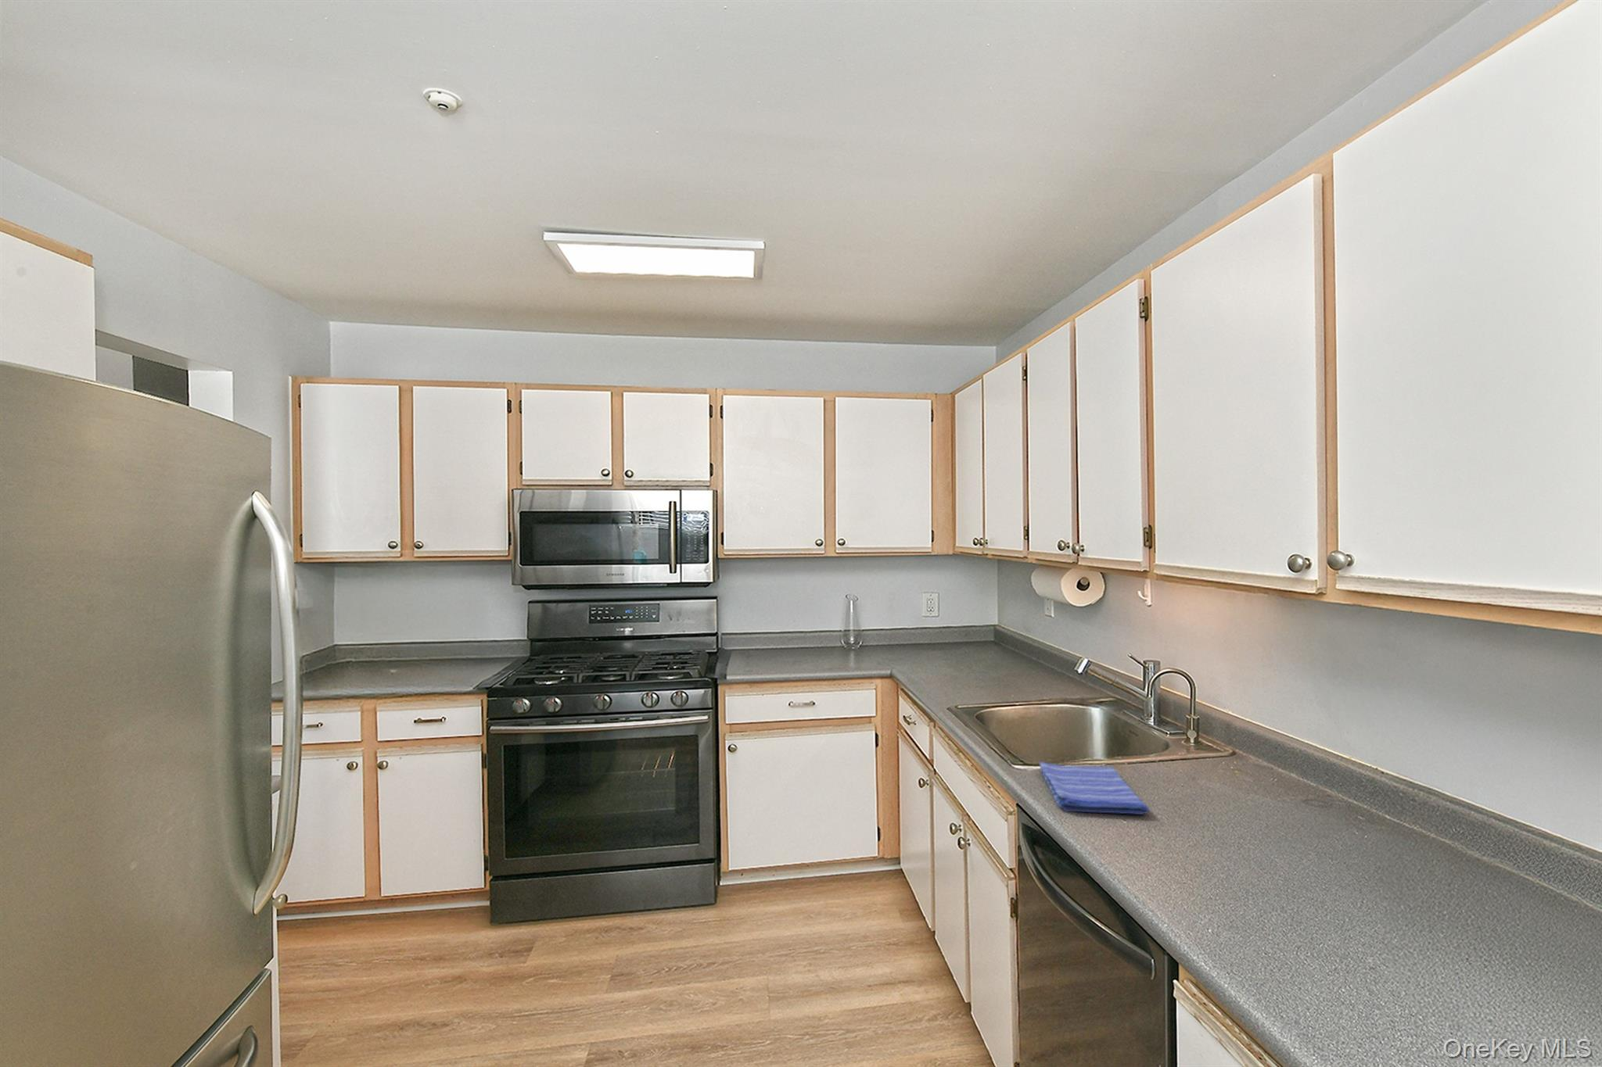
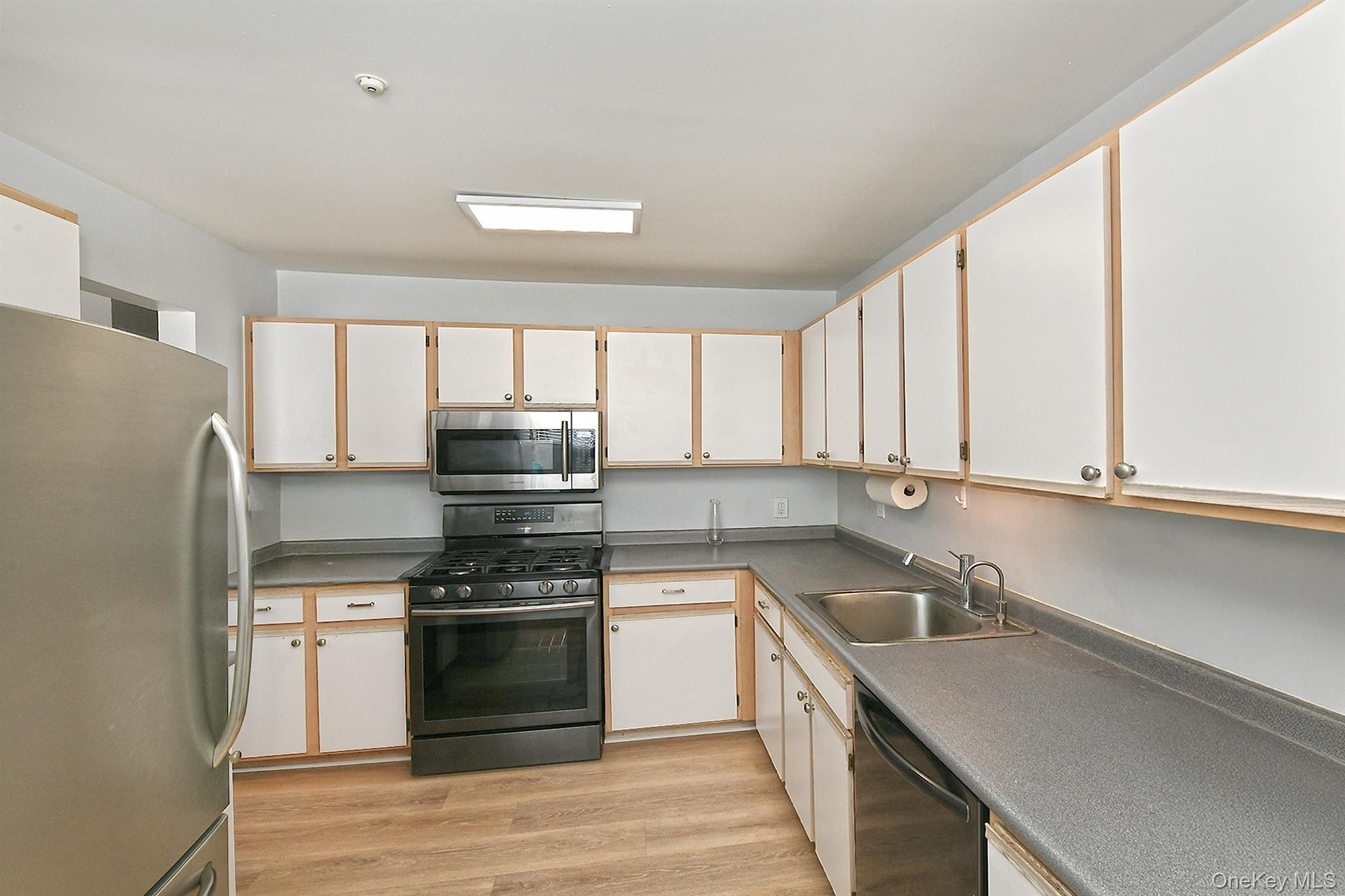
- dish towel [1039,761,1149,816]
